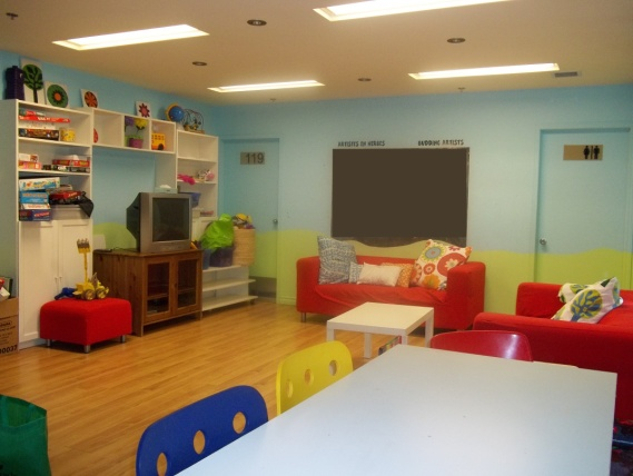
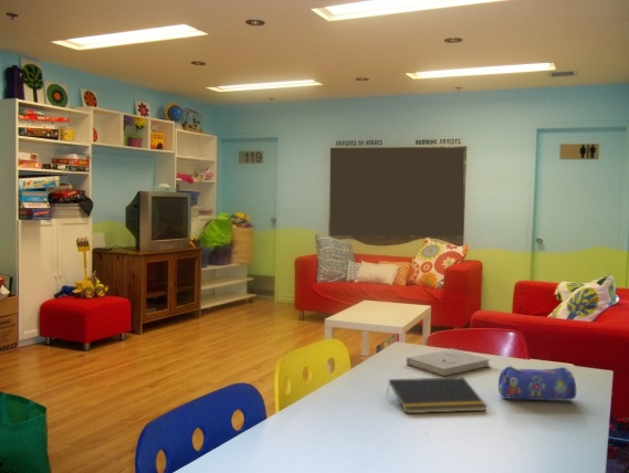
+ notepad [386,376,489,414]
+ book [406,348,491,377]
+ pencil case [497,365,577,401]
